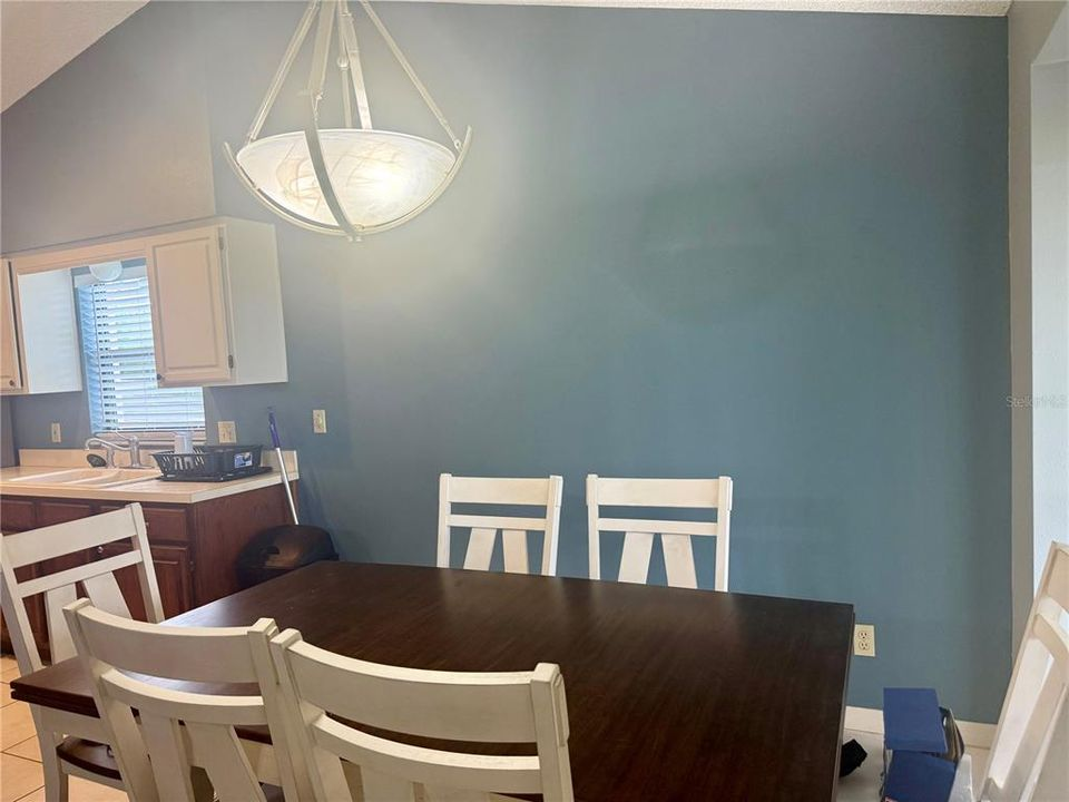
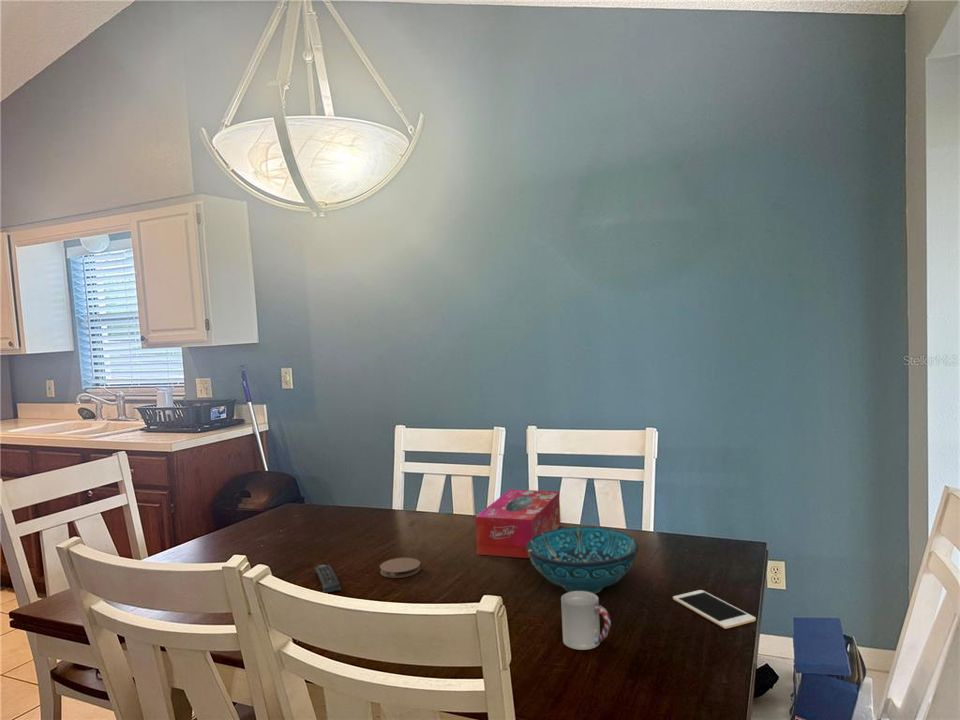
+ cup [560,591,612,651]
+ coaster [379,557,422,579]
+ remote control [313,564,342,594]
+ cell phone [672,589,757,630]
+ tissue box [474,488,562,559]
+ decorative bowl [526,526,639,594]
